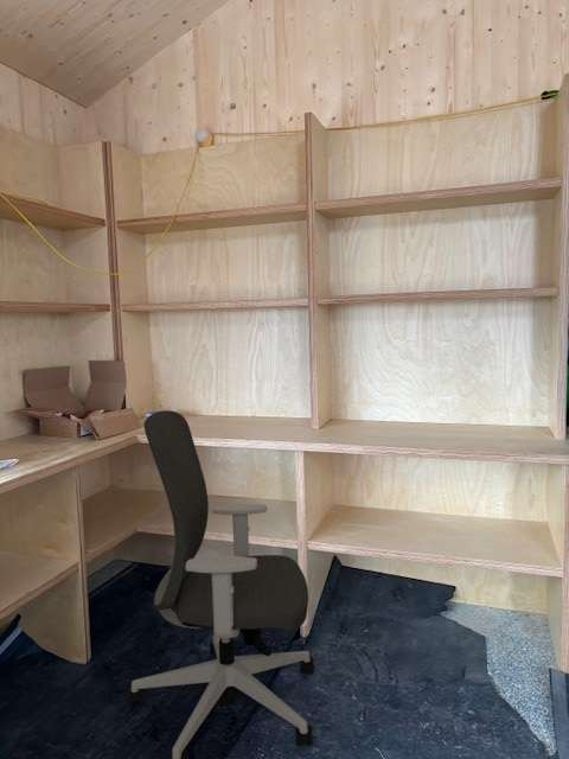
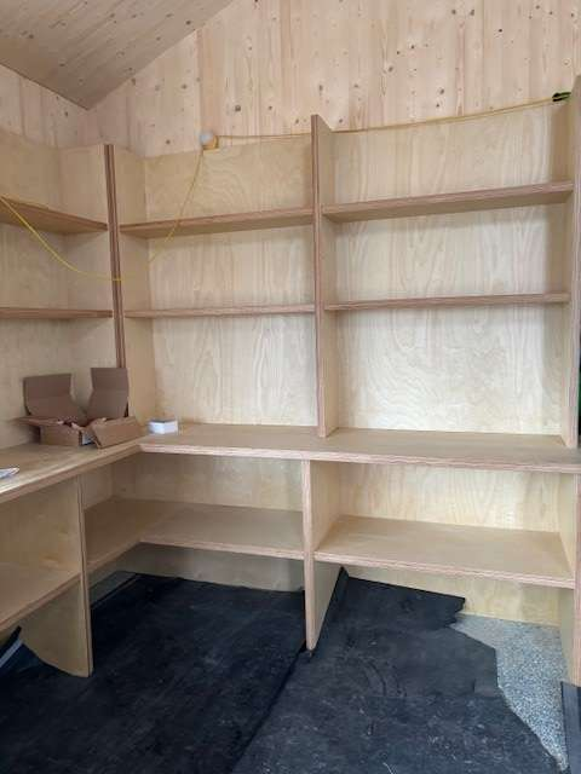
- office chair [128,409,315,759]
